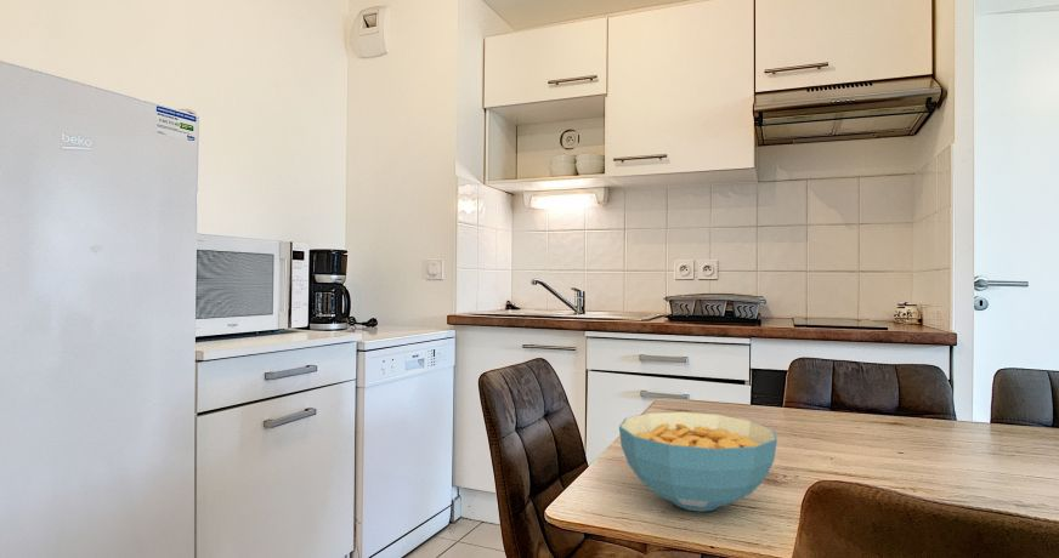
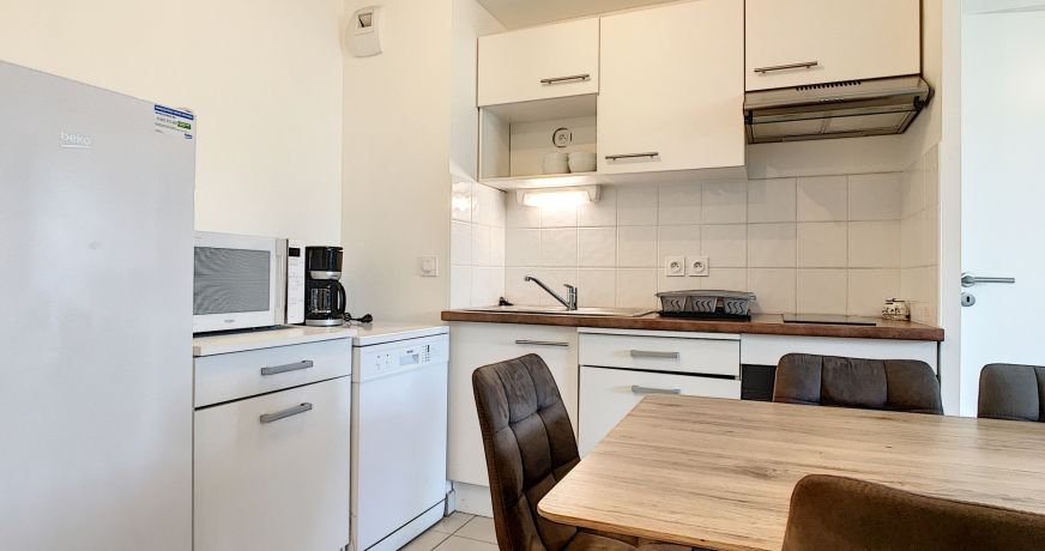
- cereal bowl [618,411,778,512]
